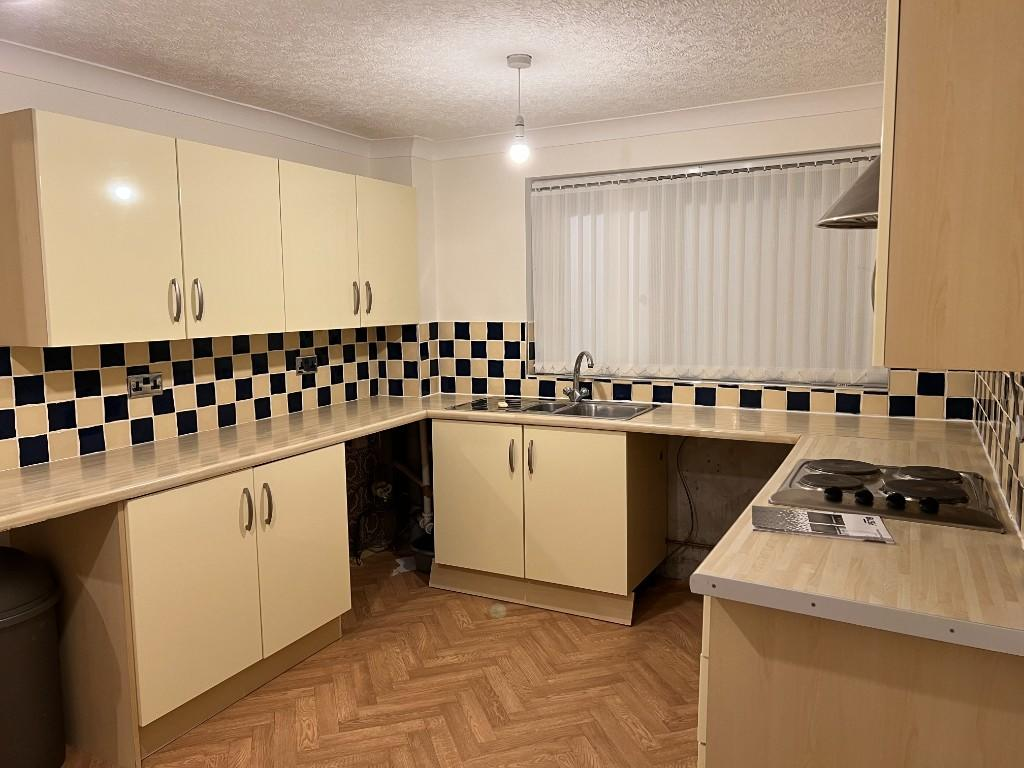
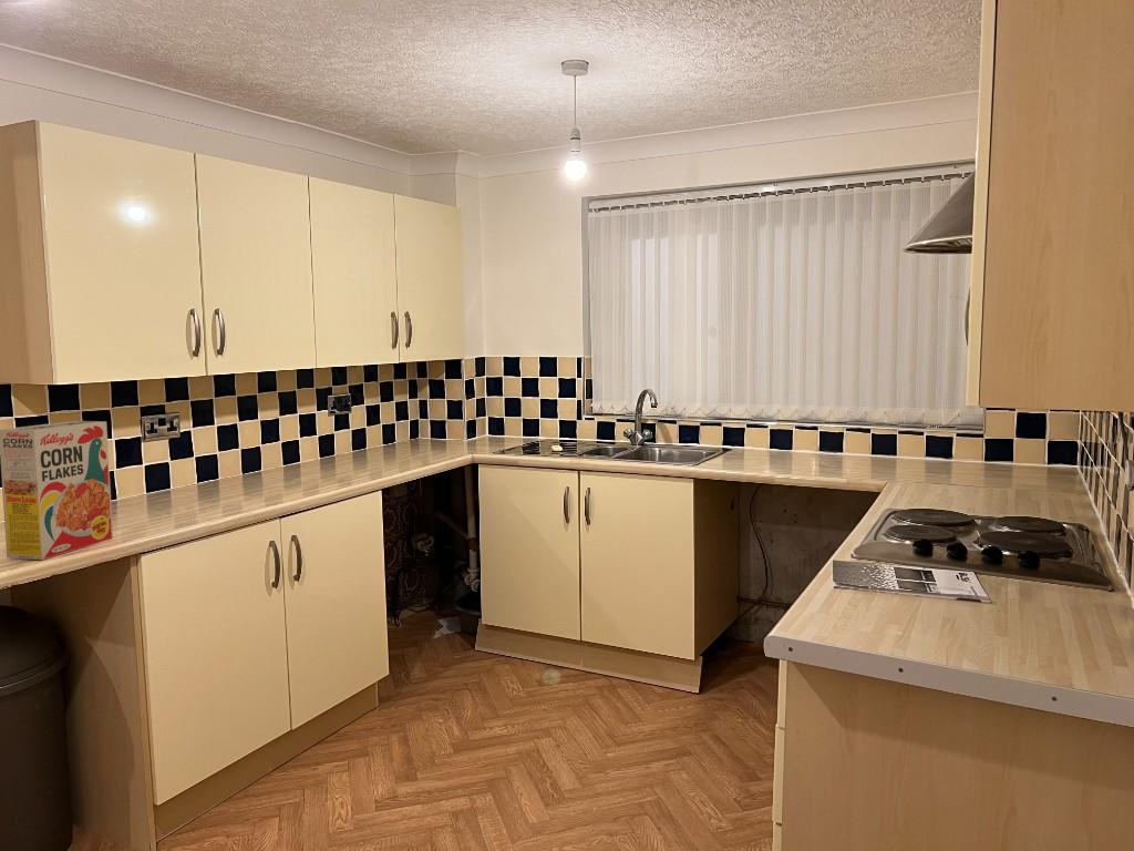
+ cereal box [0,420,114,561]
